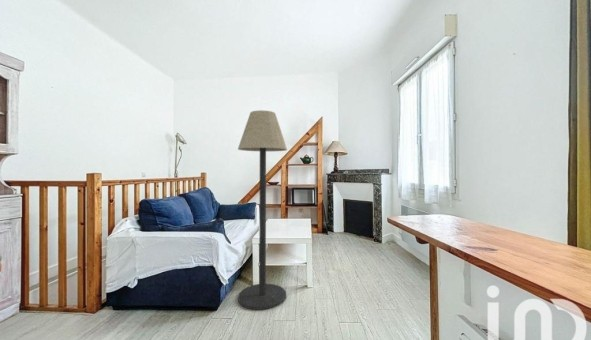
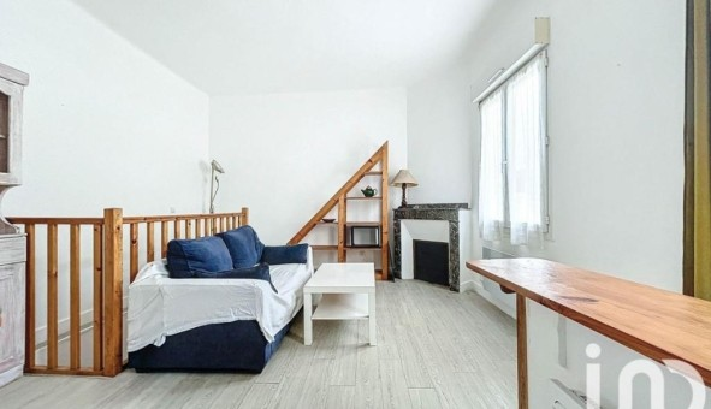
- floor lamp [237,109,288,311]
